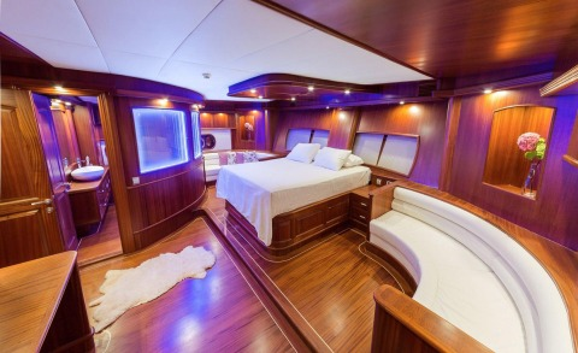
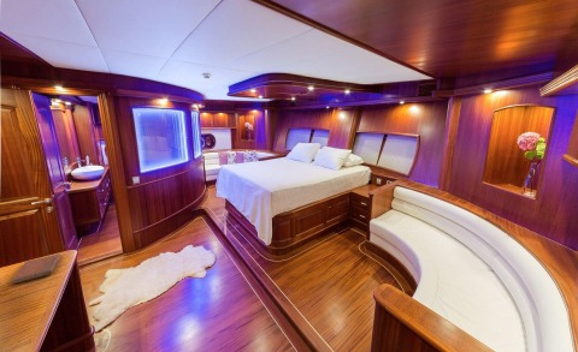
+ notebook [10,252,63,286]
